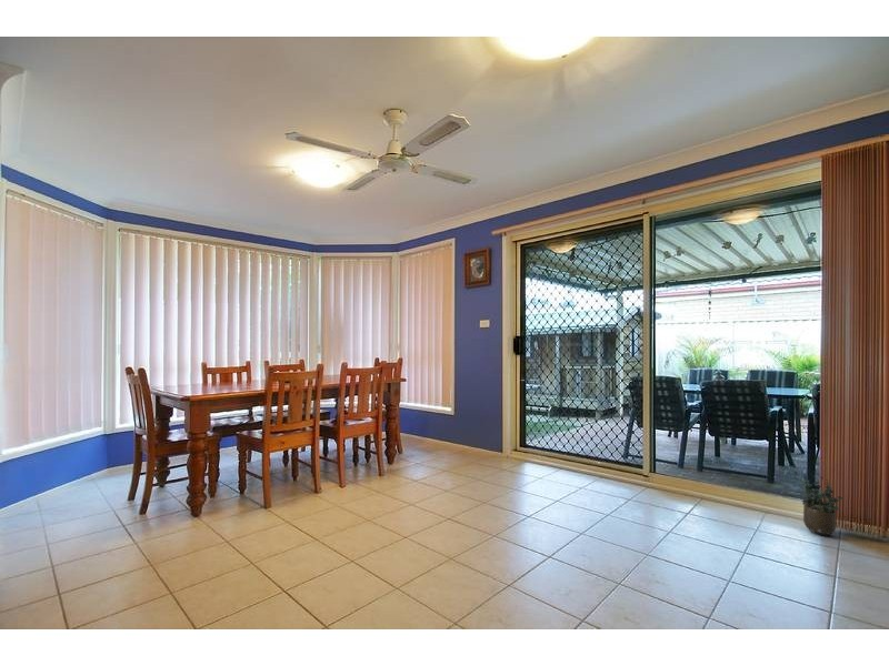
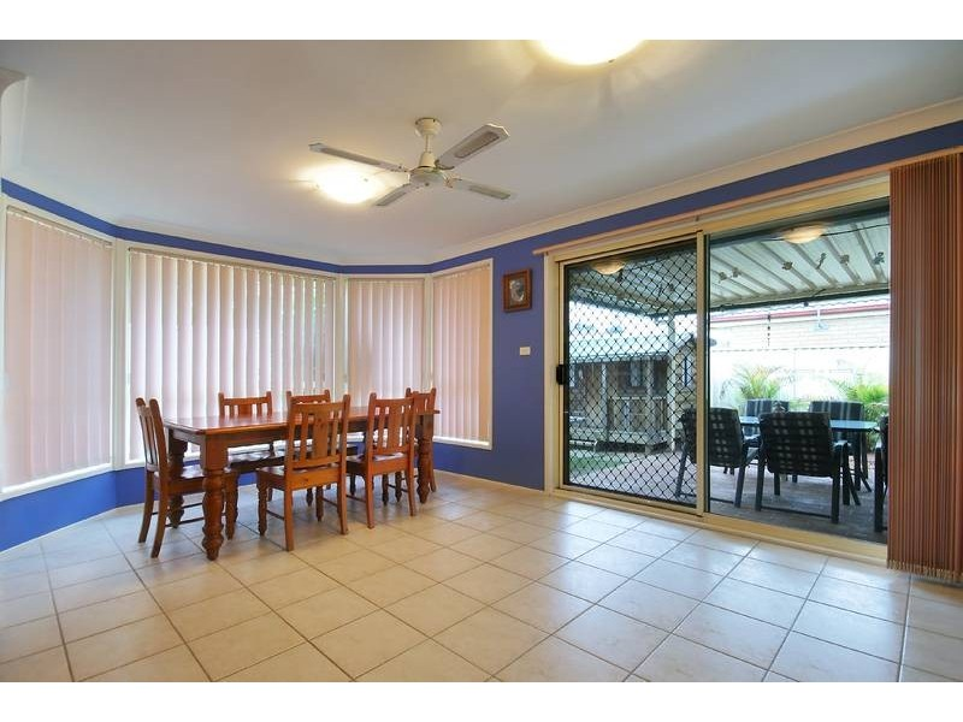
- potted plant [791,464,845,537]
